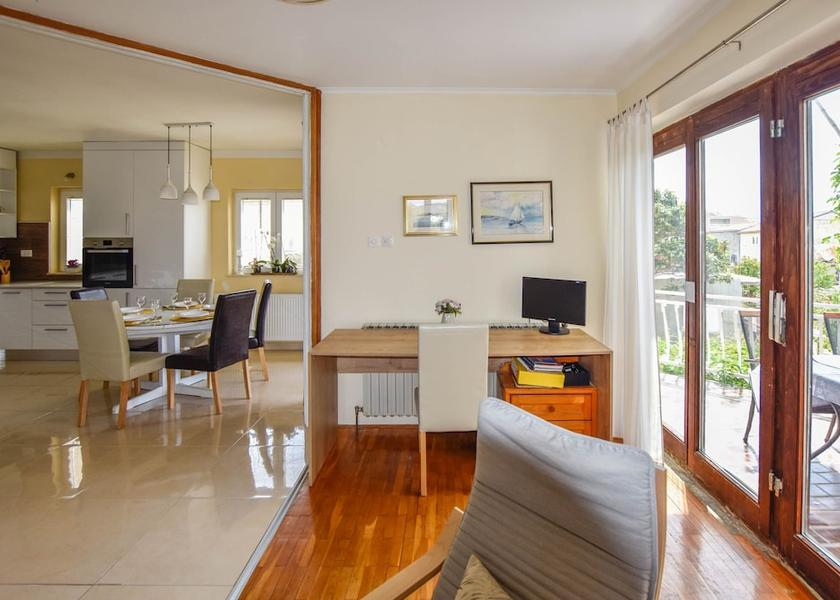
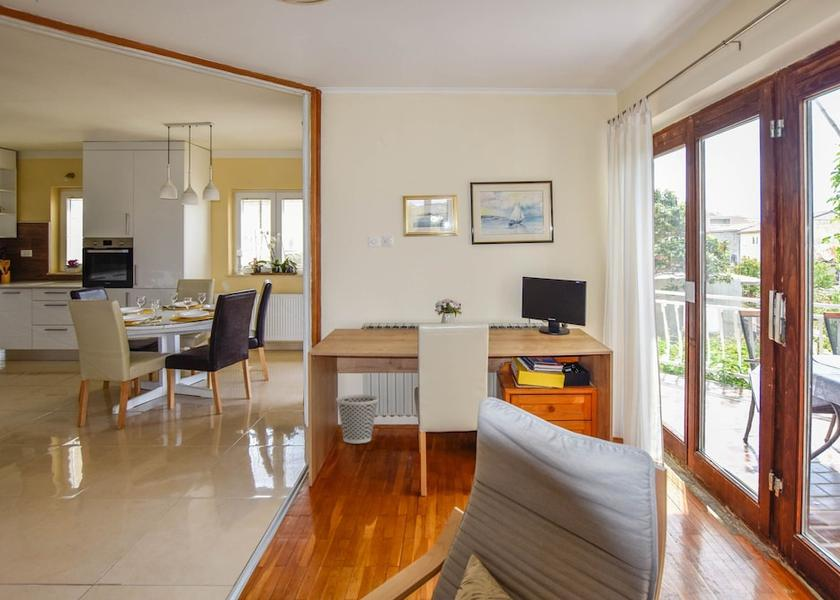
+ wastebasket [335,394,380,444]
